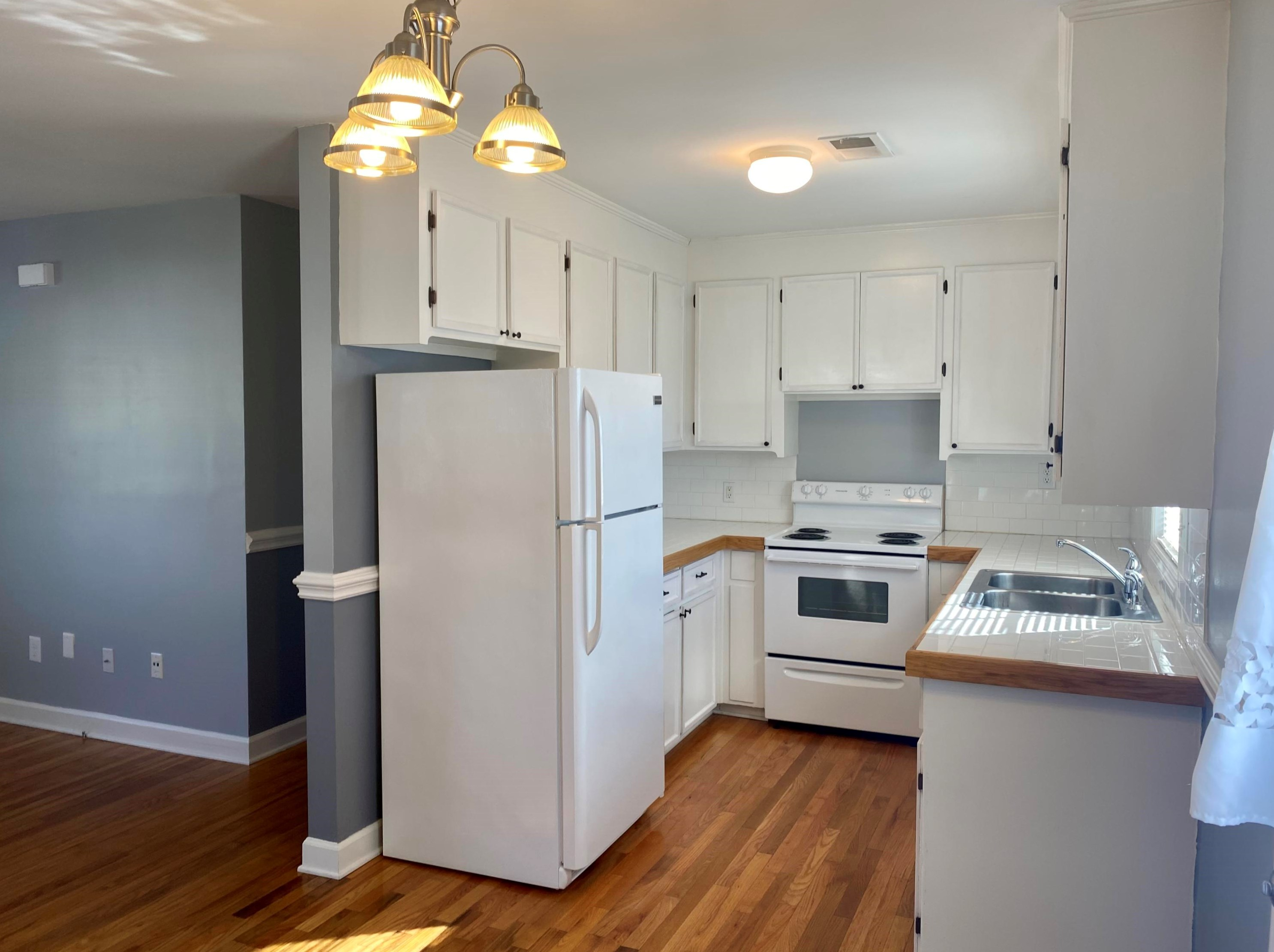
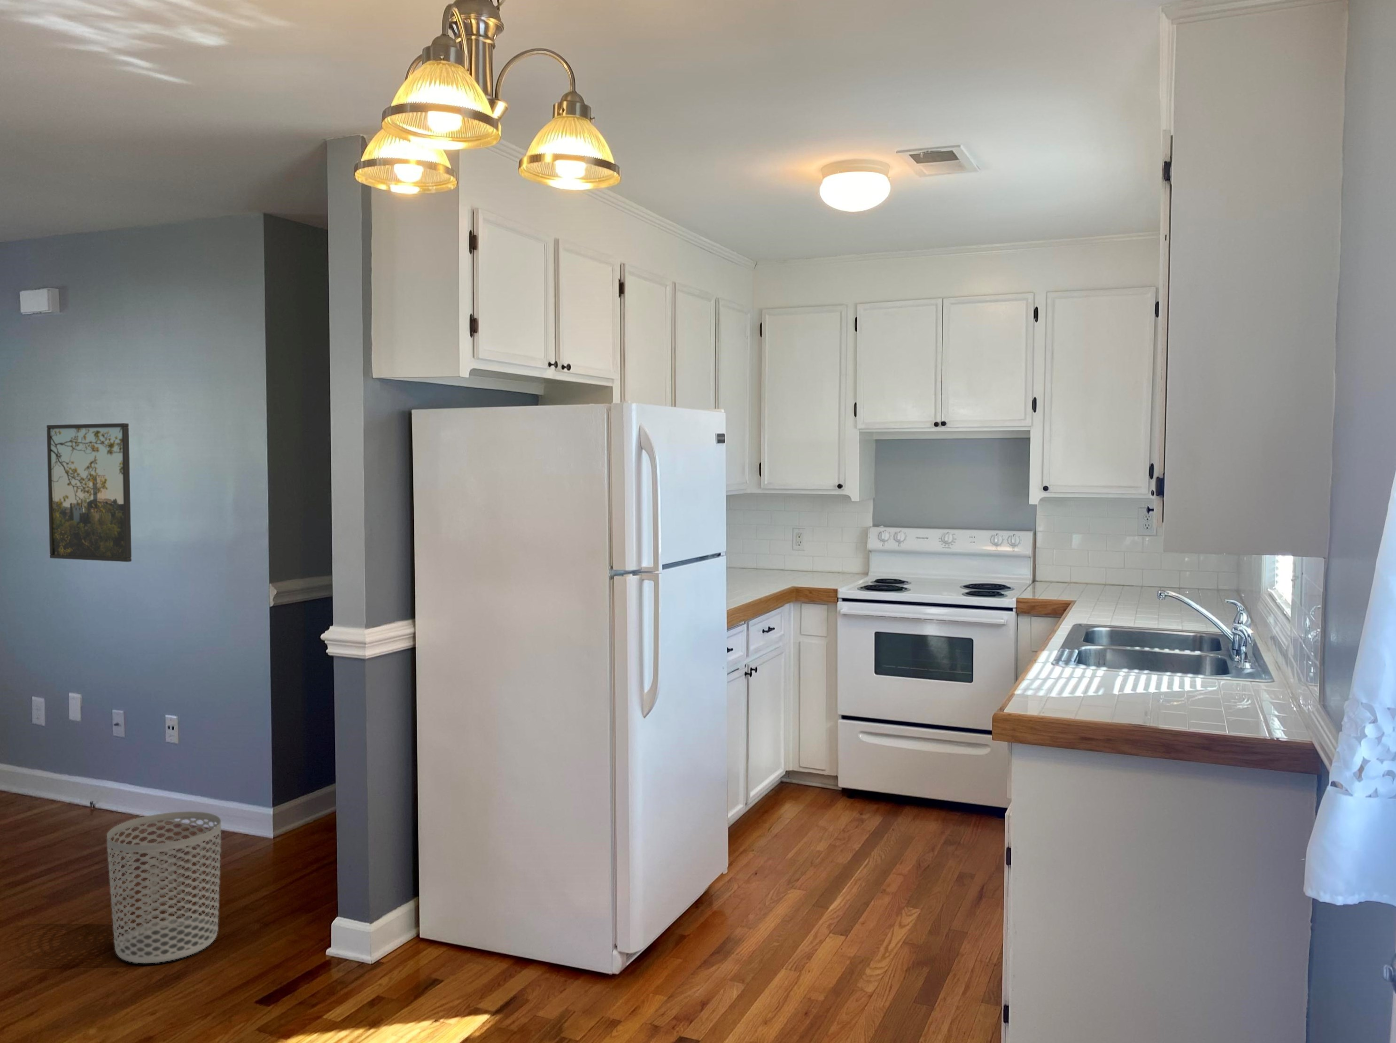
+ waste bin [106,811,221,964]
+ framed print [46,423,131,562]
